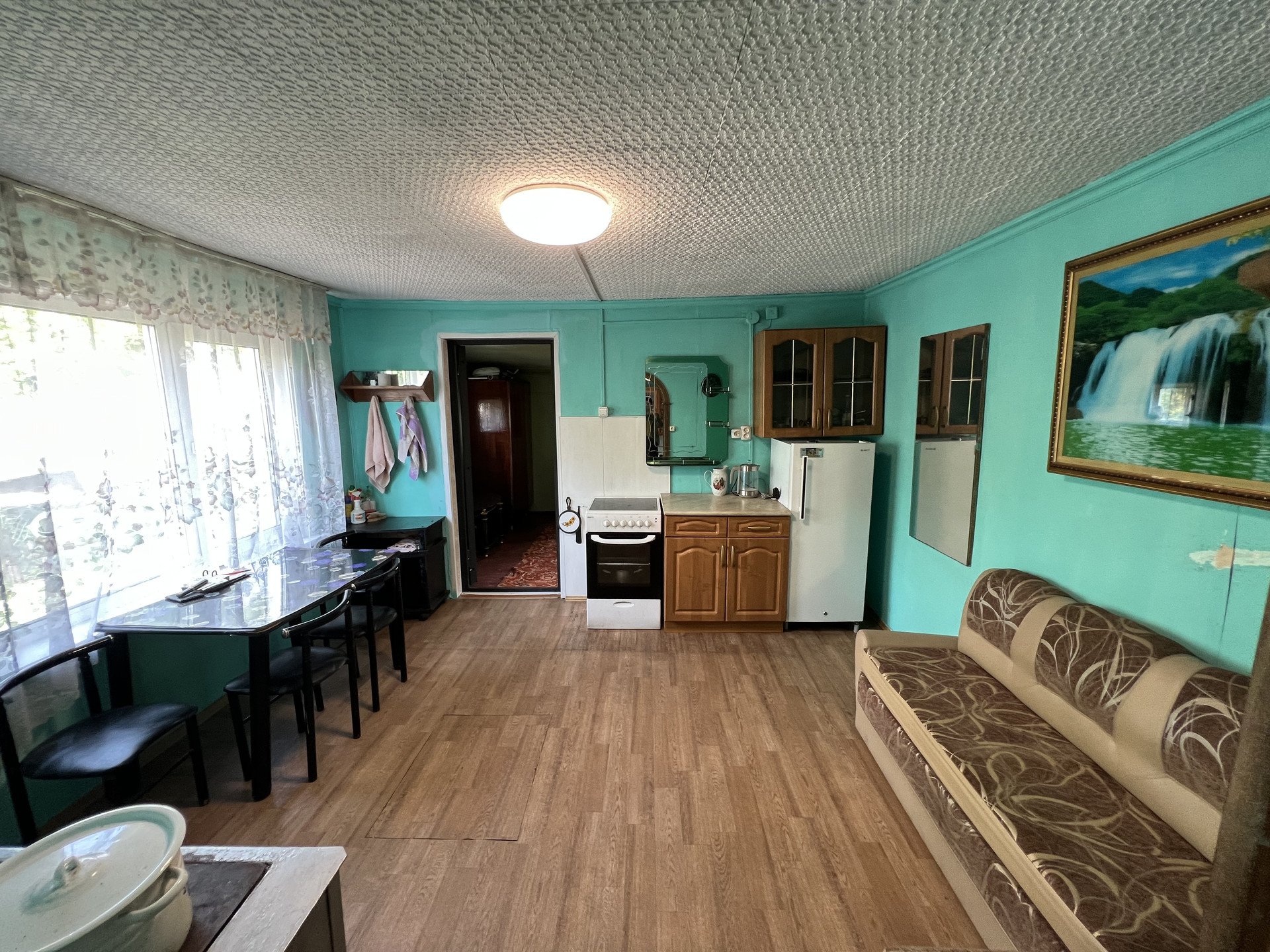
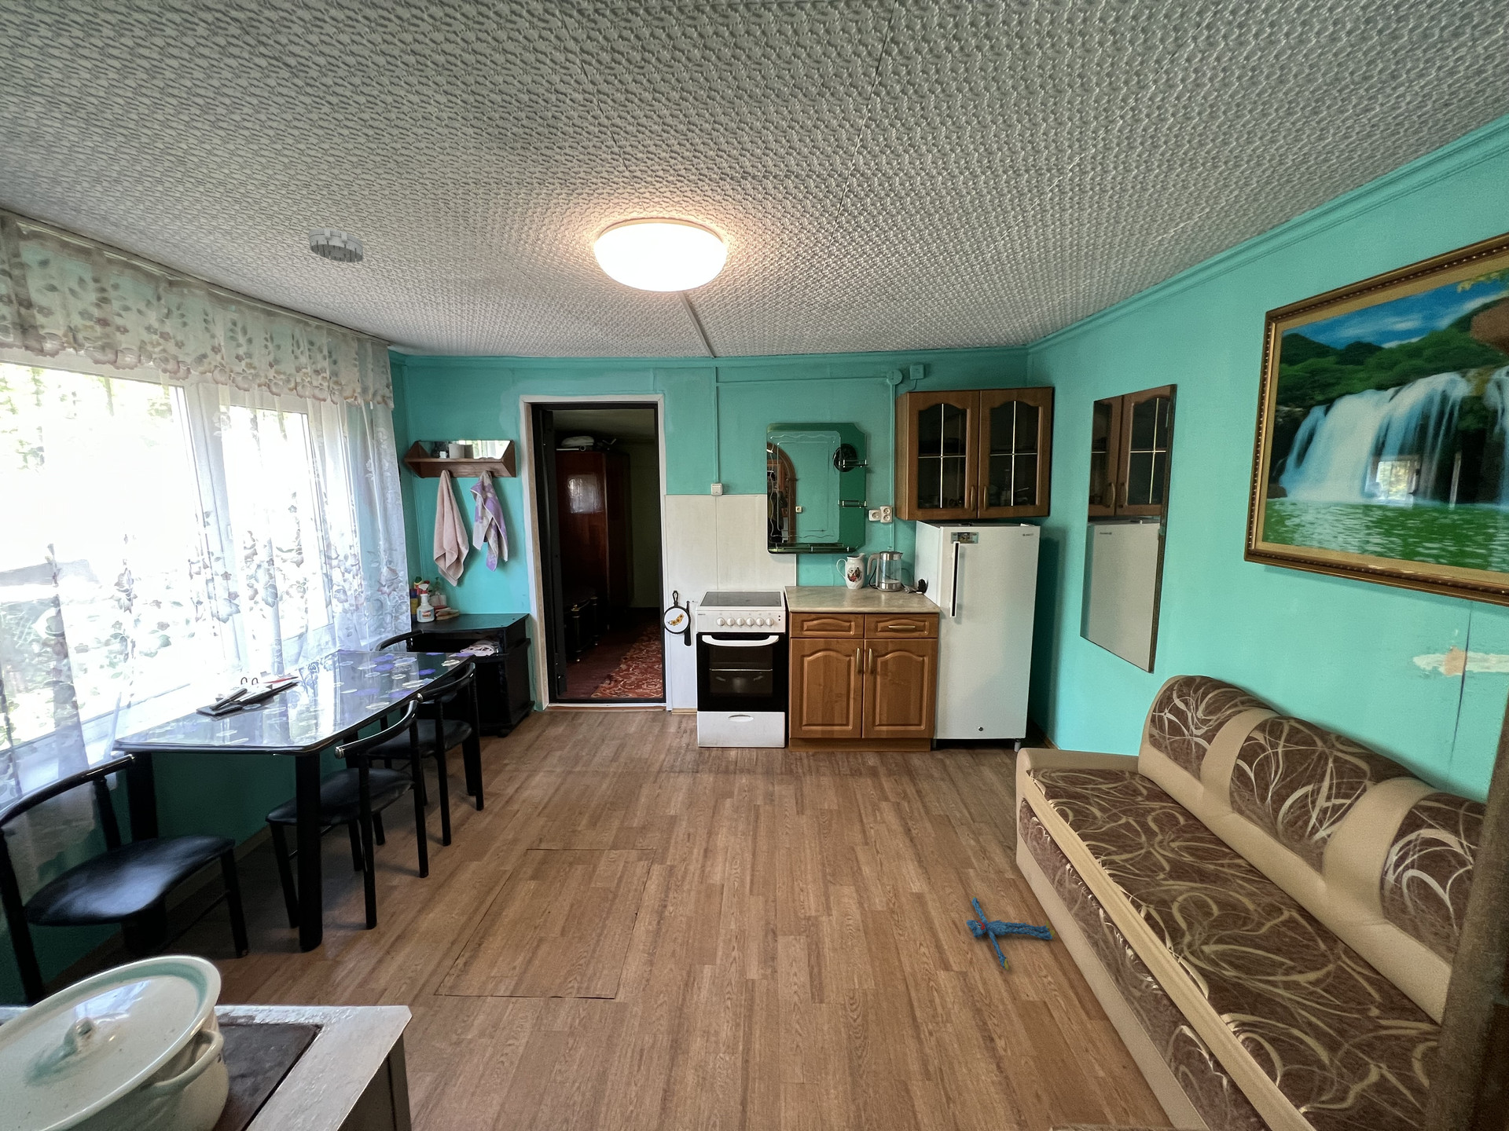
+ plush toy [965,896,1056,971]
+ smoke detector [308,227,365,263]
